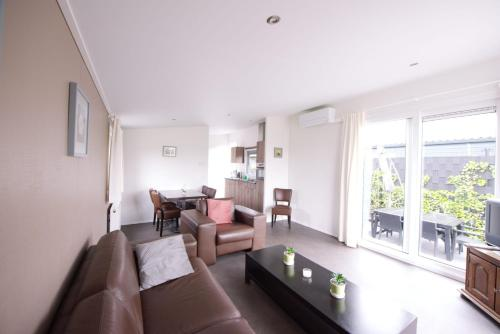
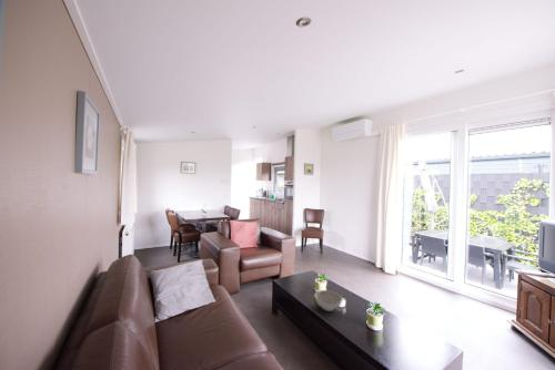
+ decorative bowl [313,289,343,312]
